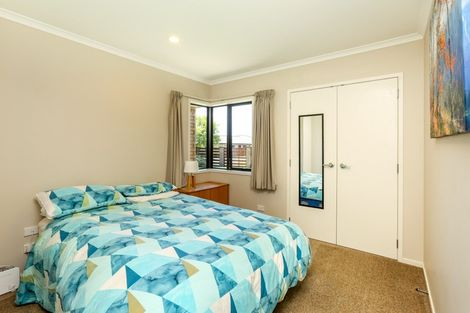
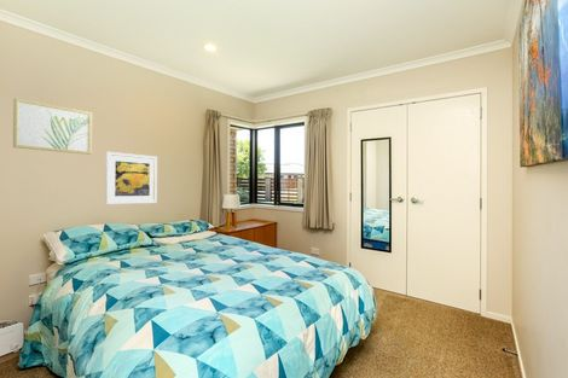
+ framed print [104,151,158,205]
+ wall art [12,97,93,156]
